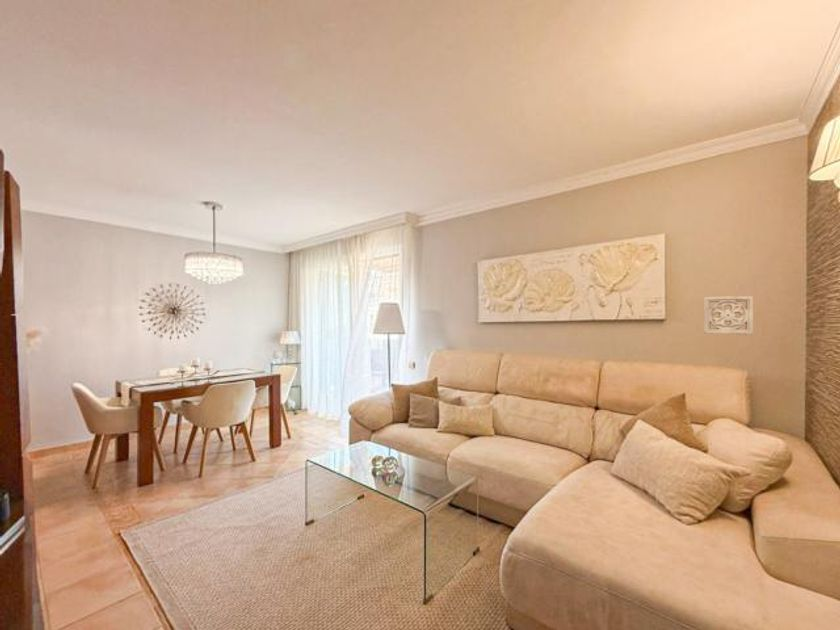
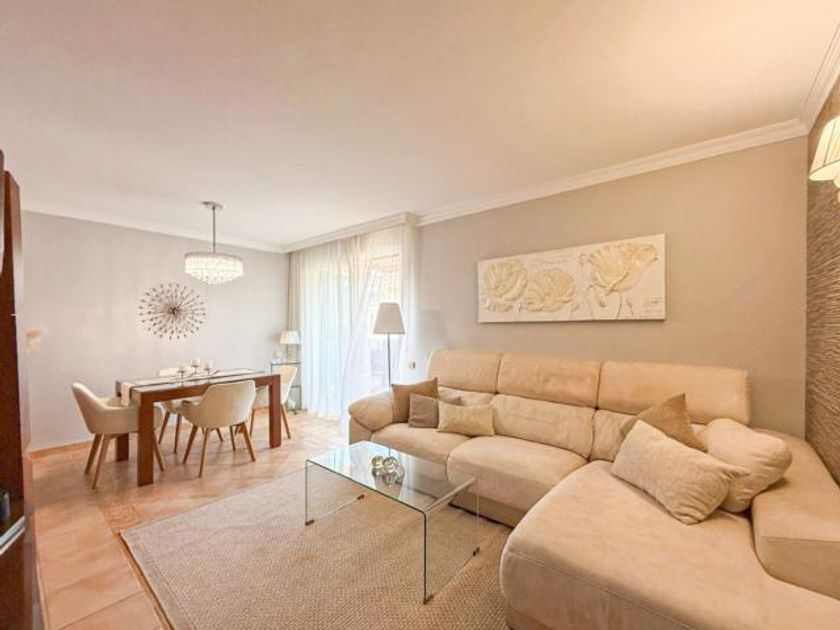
- wall ornament [703,295,754,336]
